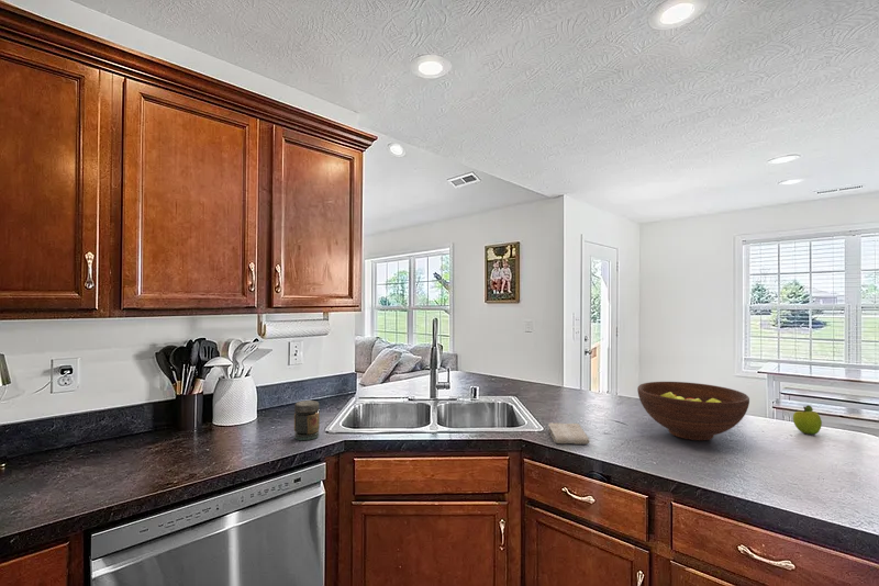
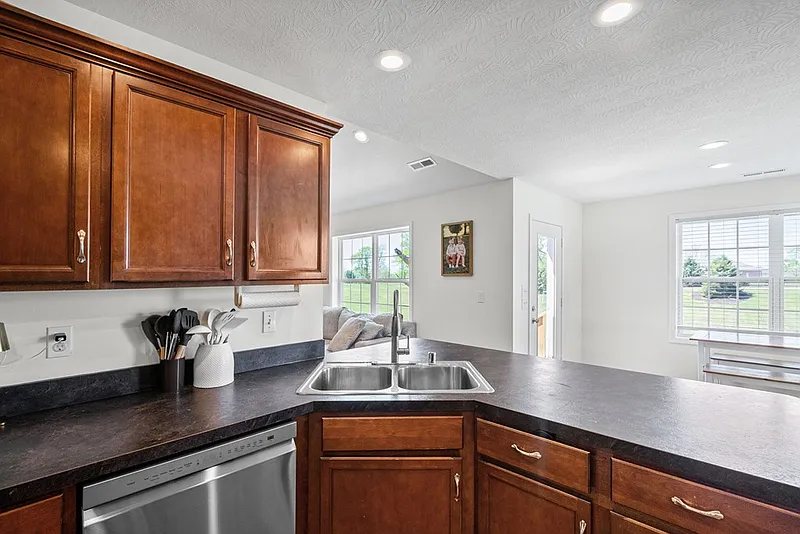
- fruit [792,404,823,436]
- fruit bowl [636,381,750,441]
- jar [293,399,321,441]
- washcloth [547,421,590,446]
